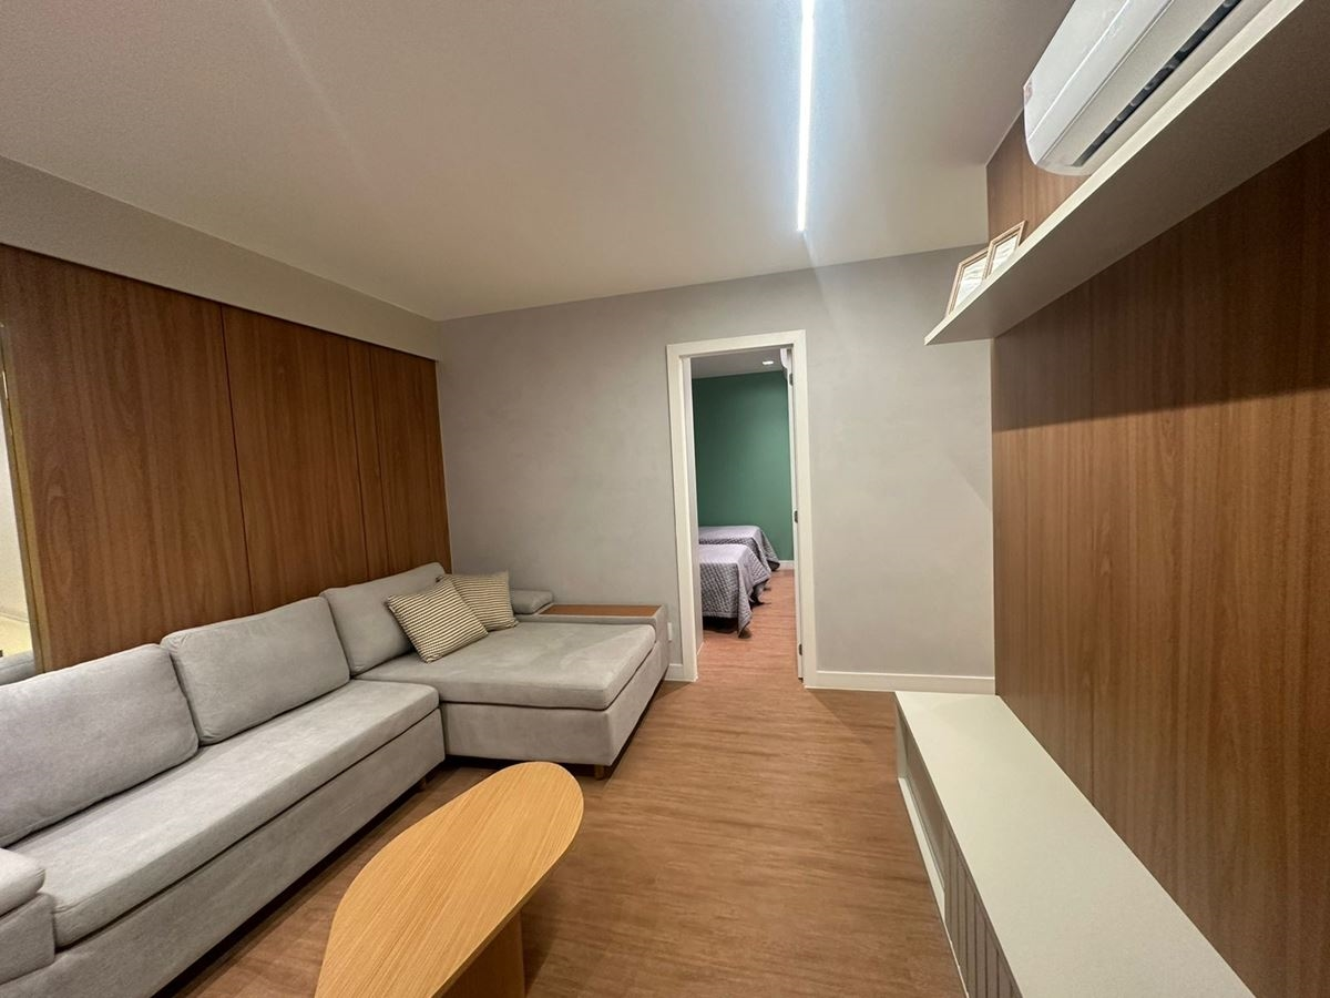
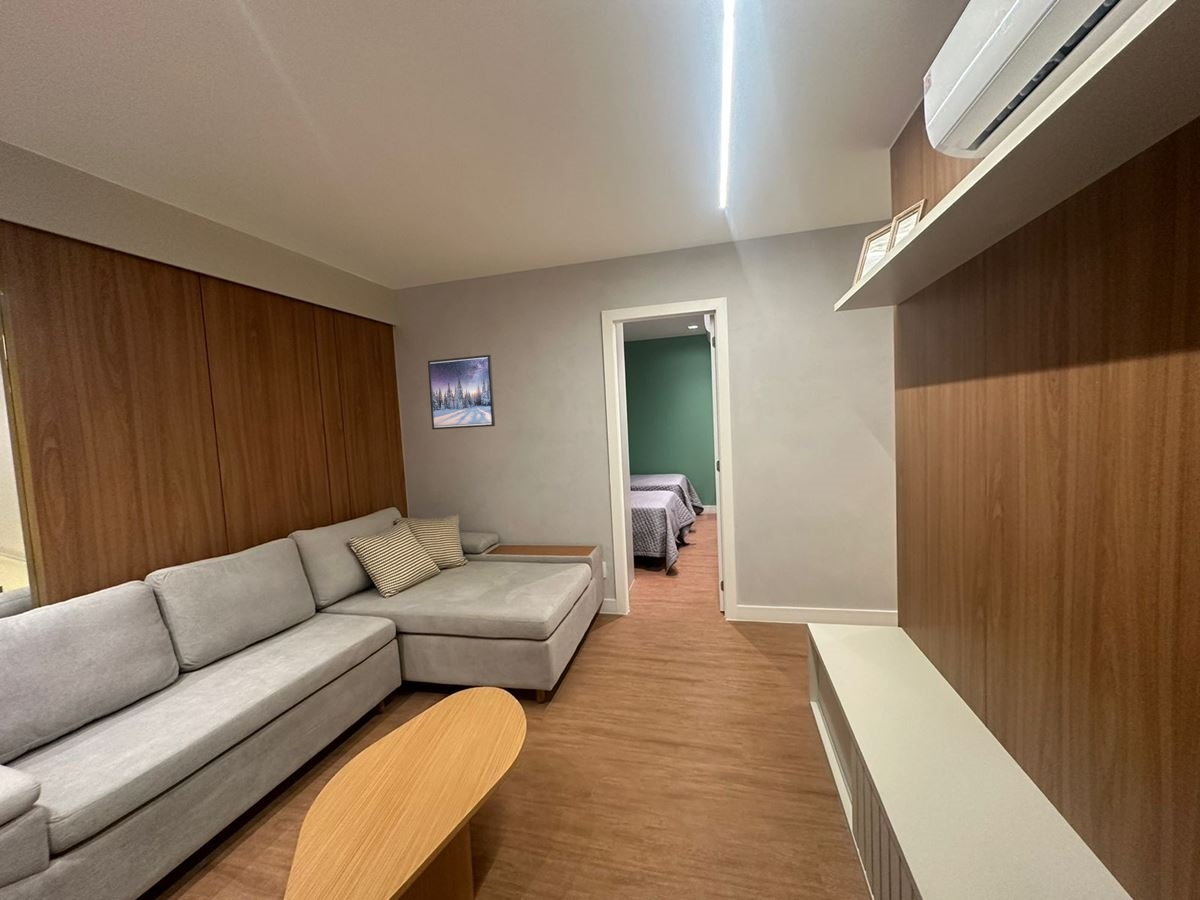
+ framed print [427,354,496,430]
